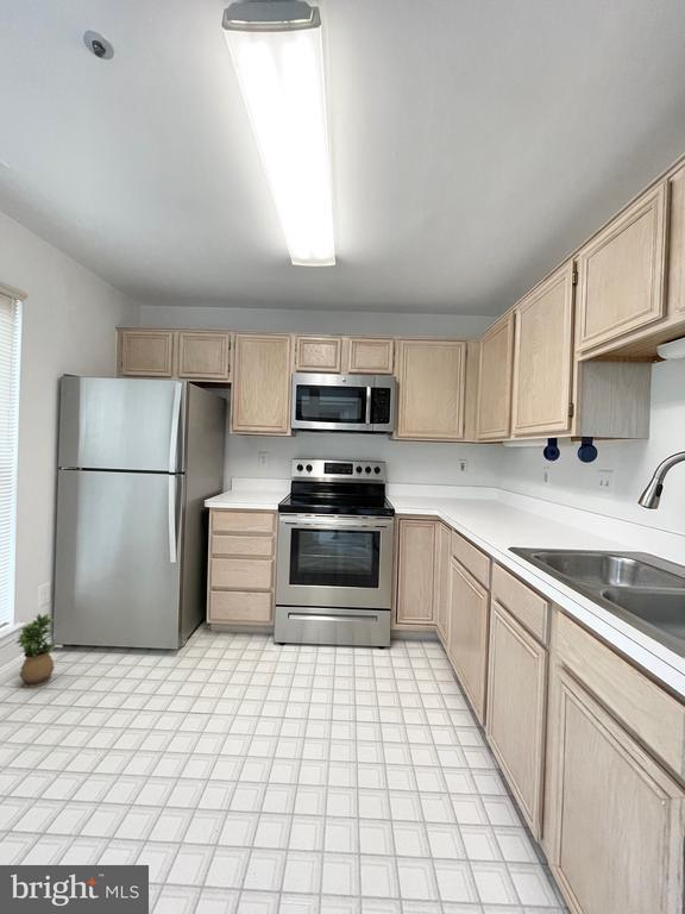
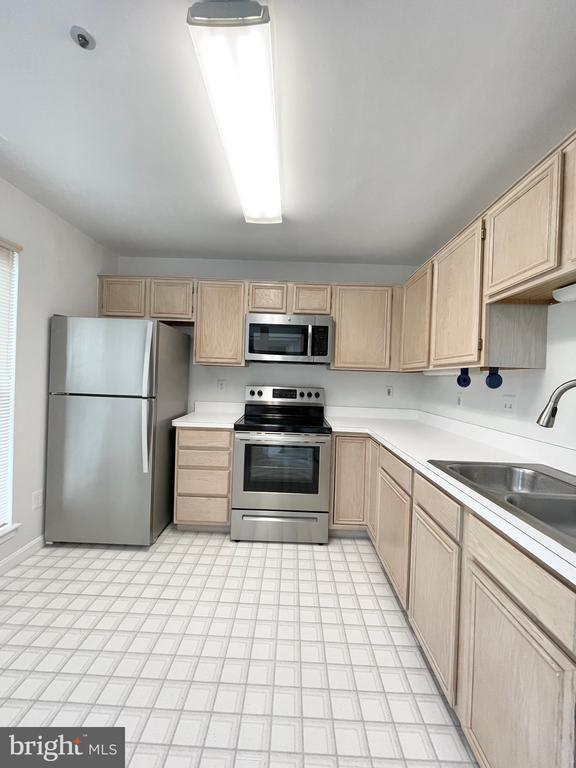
- potted plant [14,613,56,689]
